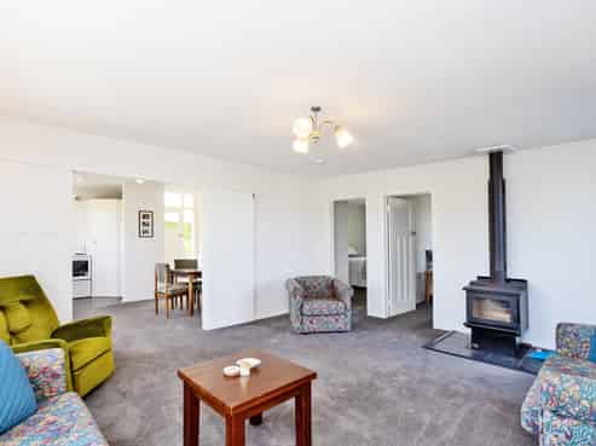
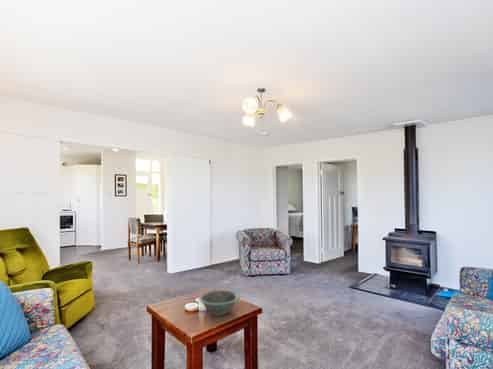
+ decorative bowl [198,289,241,316]
